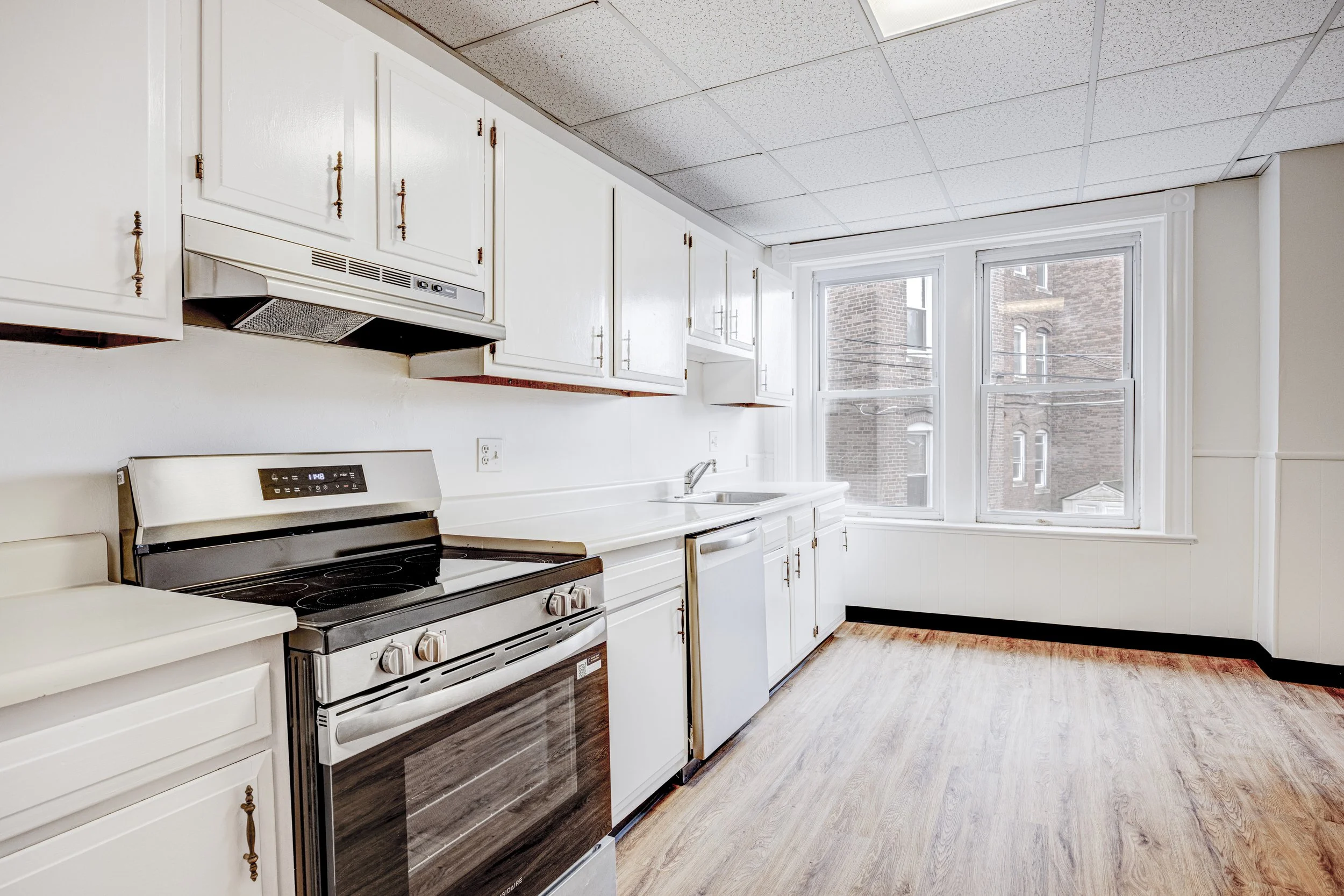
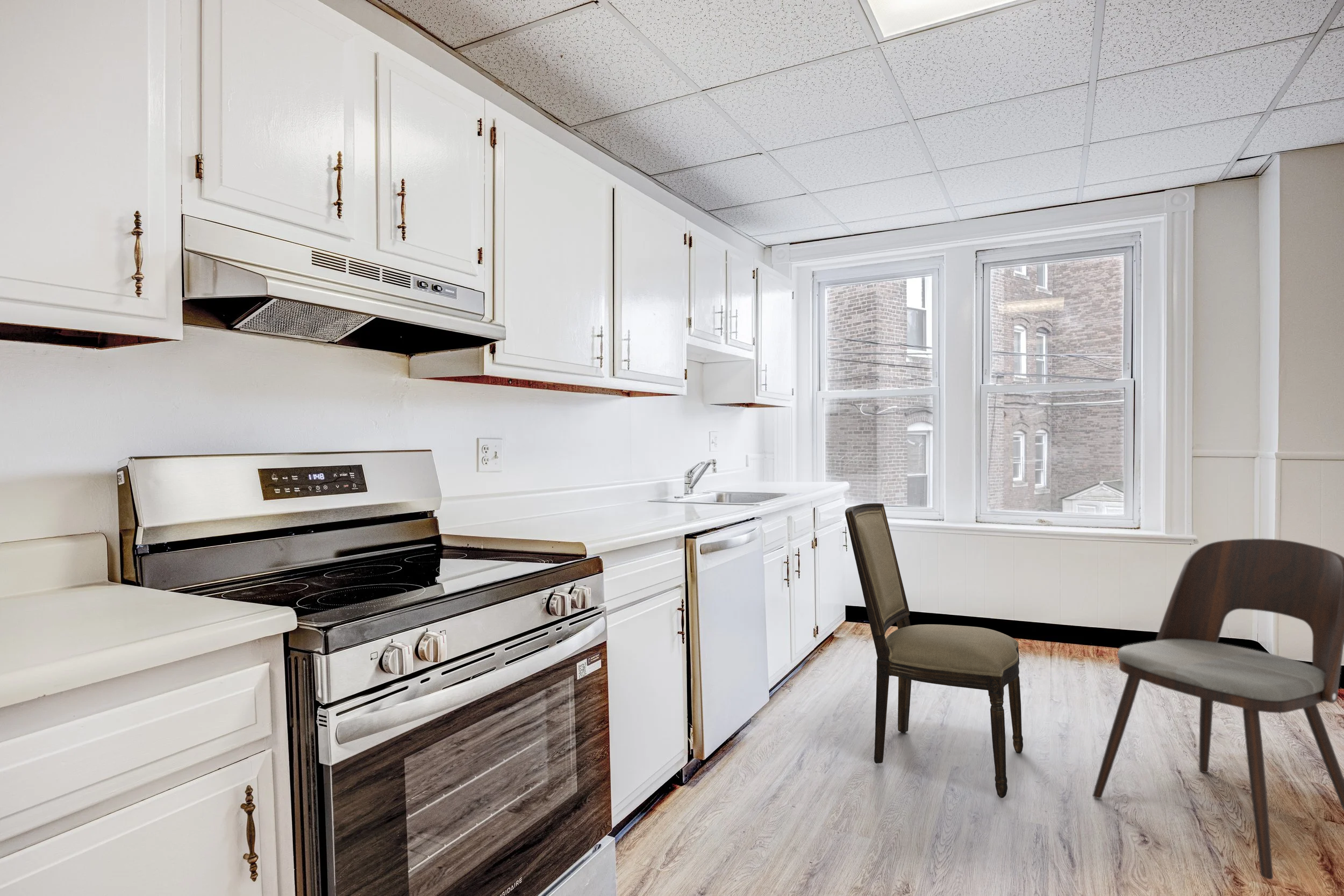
+ dining chair [1092,538,1344,880]
+ dining chair [845,503,1024,799]
